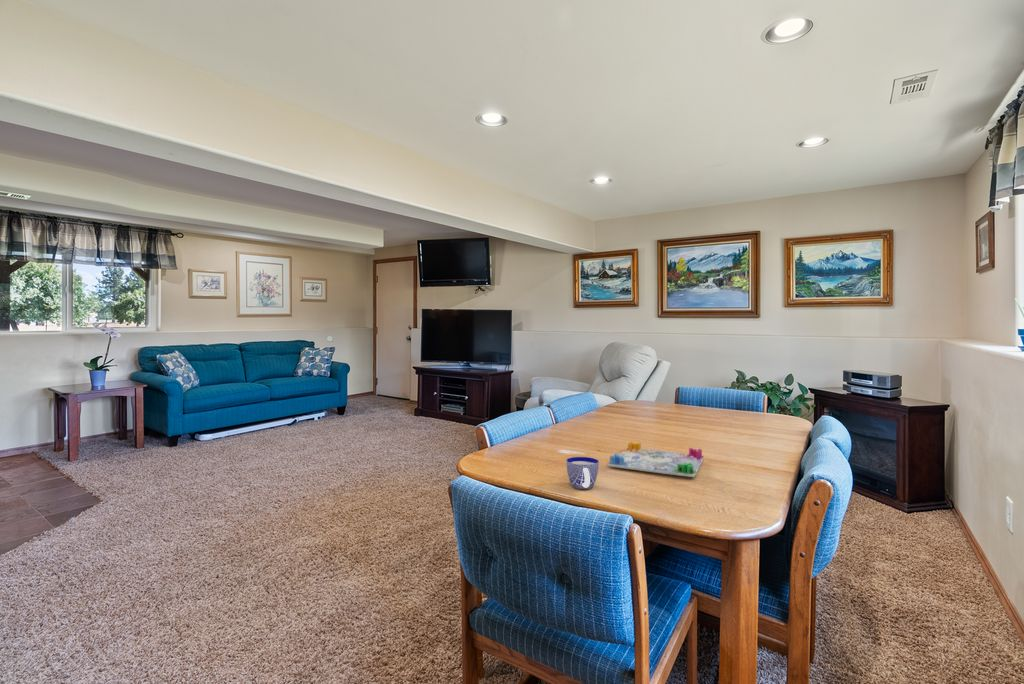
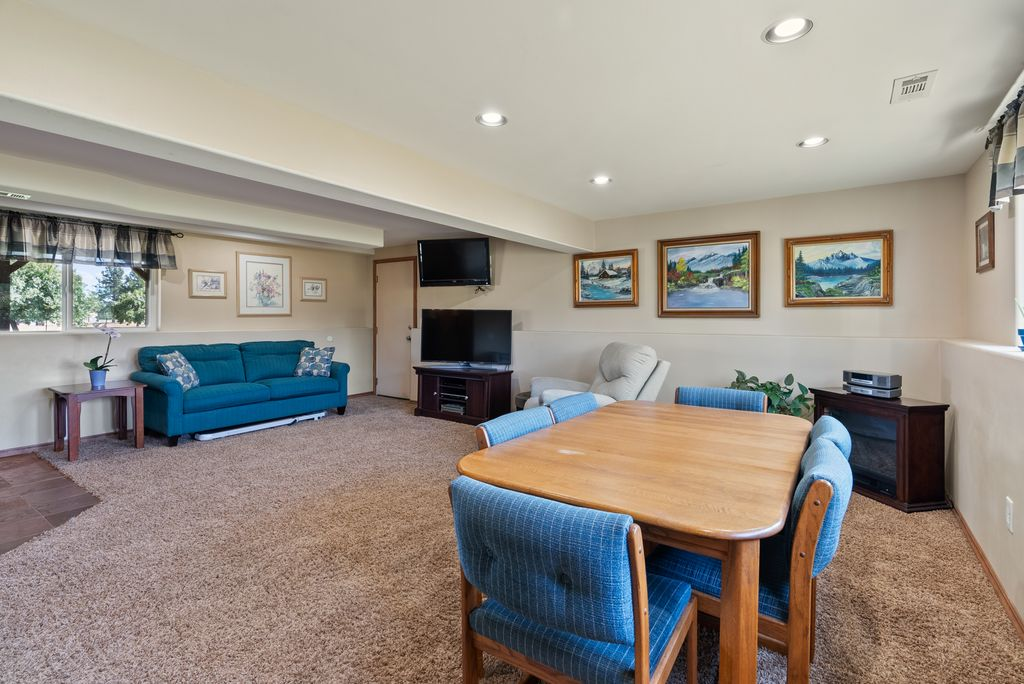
- board game [607,441,705,478]
- cup [565,456,600,490]
